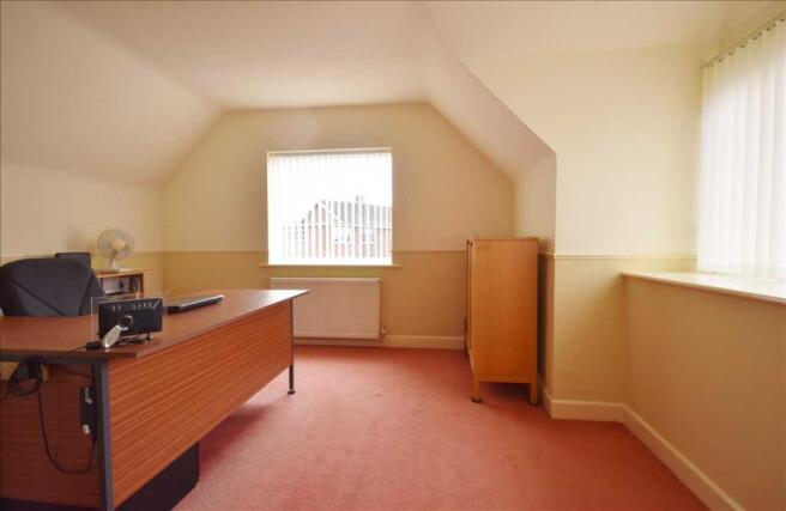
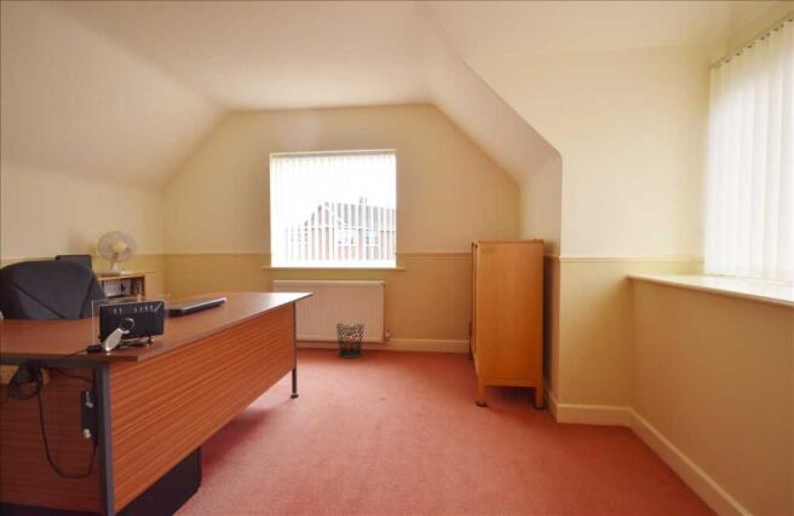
+ waste bin [335,321,366,359]
